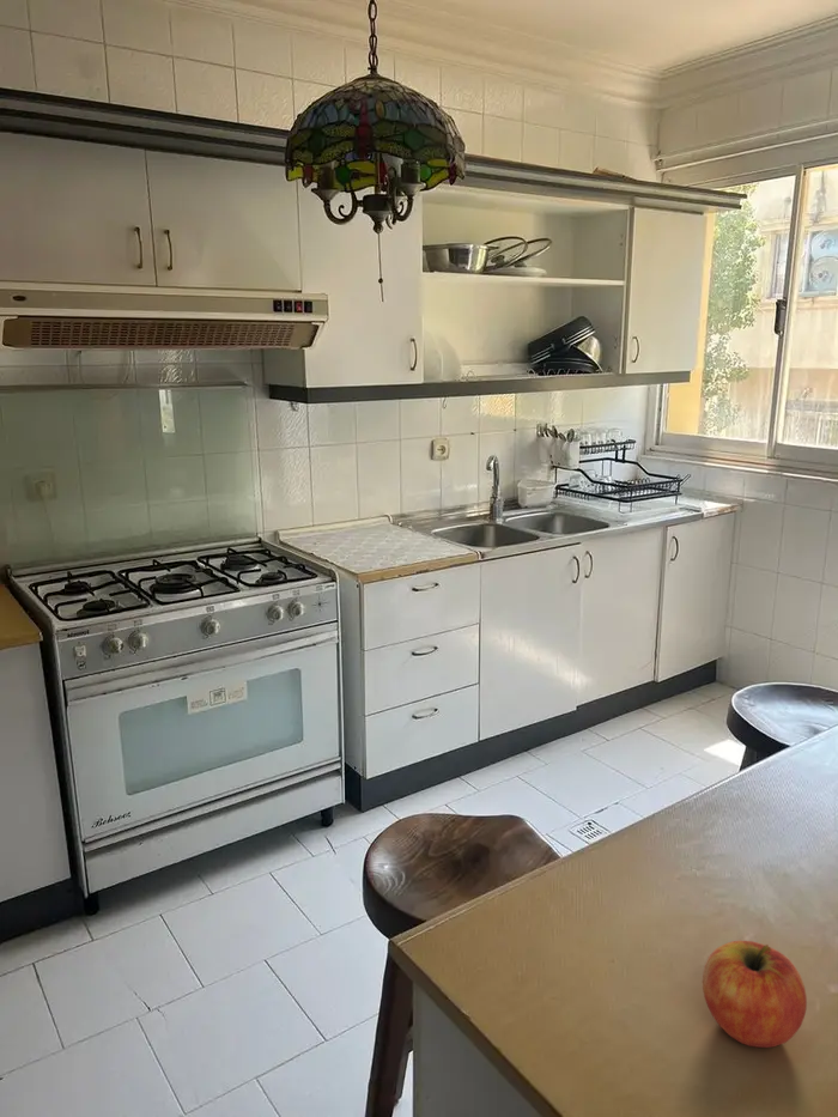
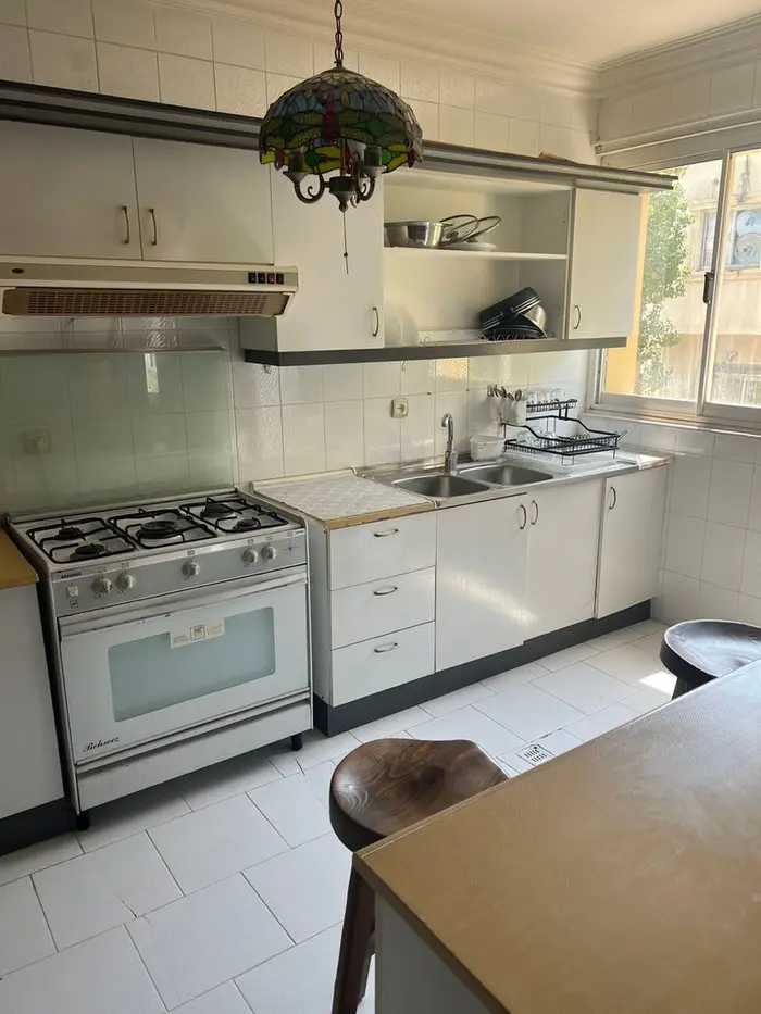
- fruit [702,940,808,1049]
